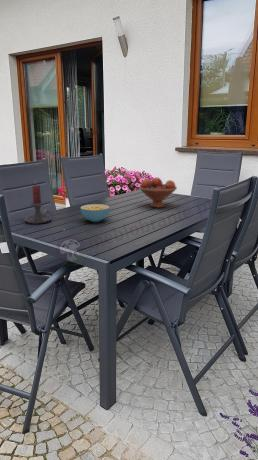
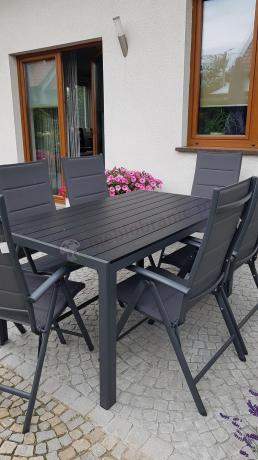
- cereal bowl [79,203,111,223]
- candle holder [24,184,53,225]
- fruit bowl [138,177,178,209]
